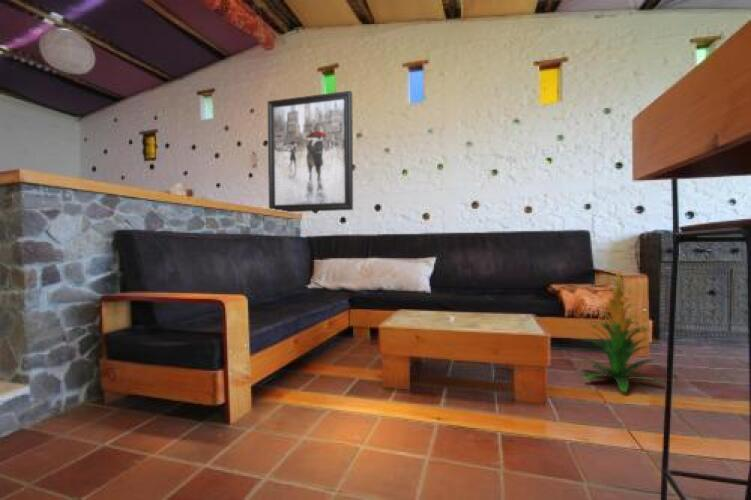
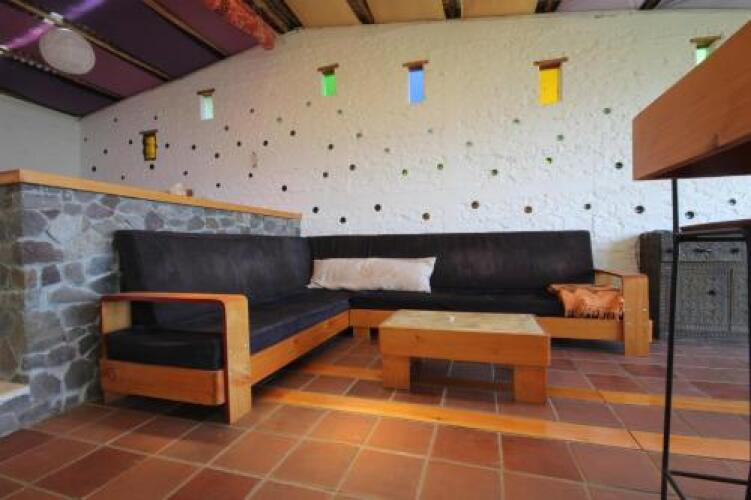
- wall art [267,90,354,213]
- indoor plant [575,268,666,394]
